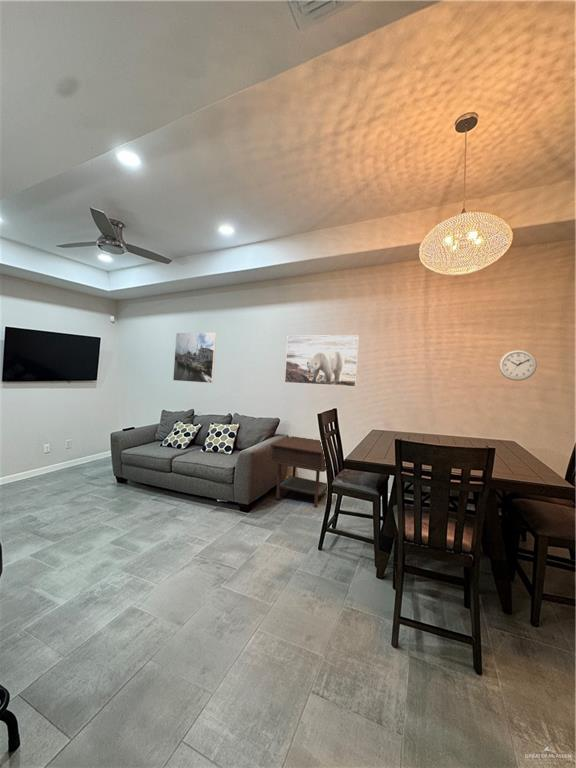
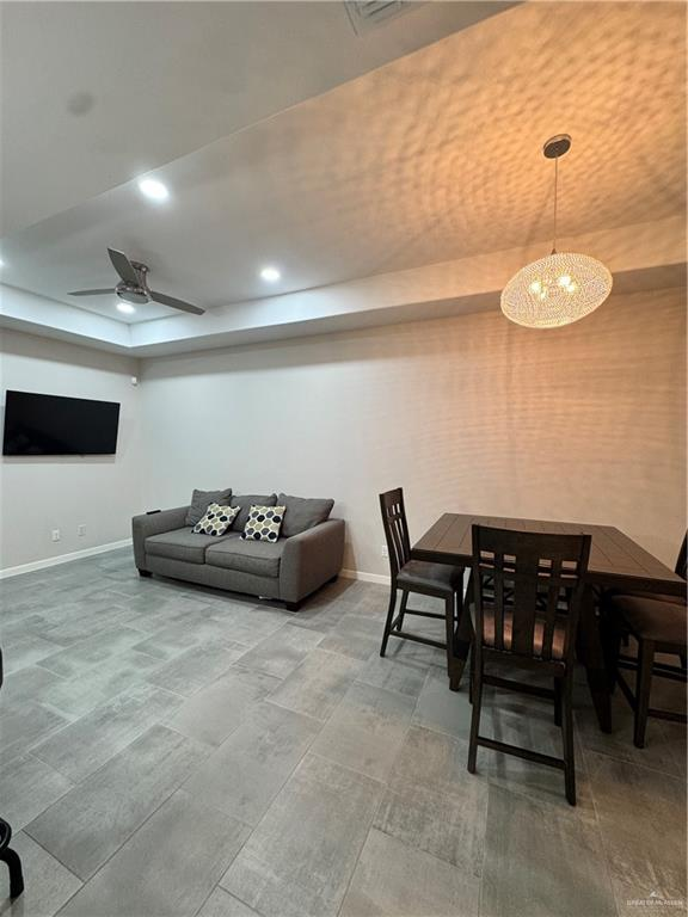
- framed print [284,334,360,388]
- side table [269,436,327,509]
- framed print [172,331,217,384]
- wall clock [498,349,538,382]
